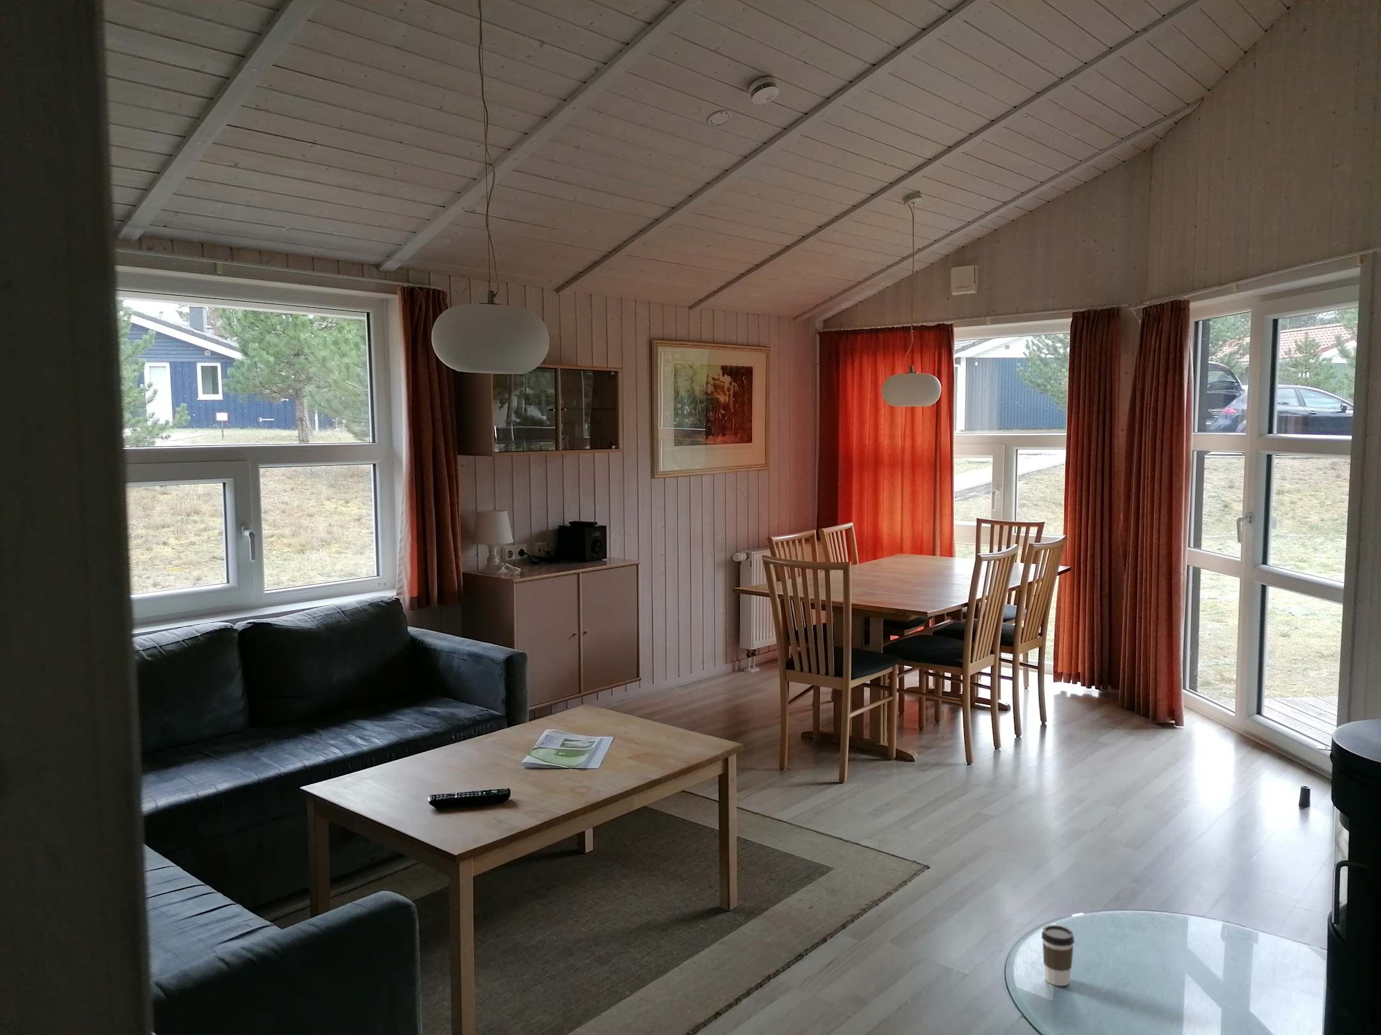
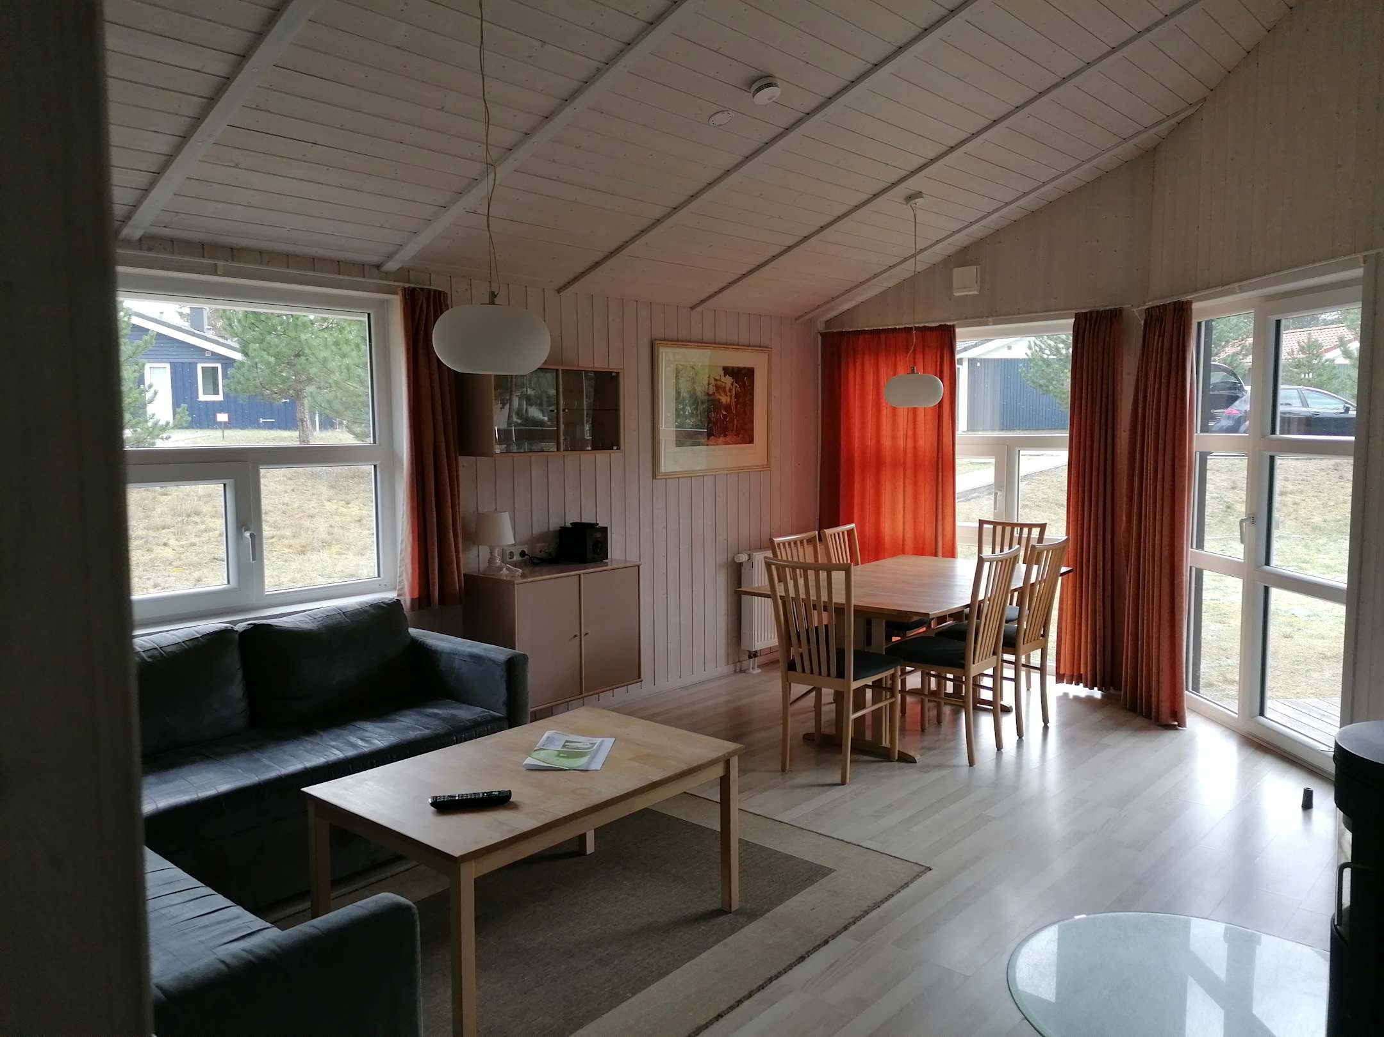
- coffee cup [1041,924,1074,986]
